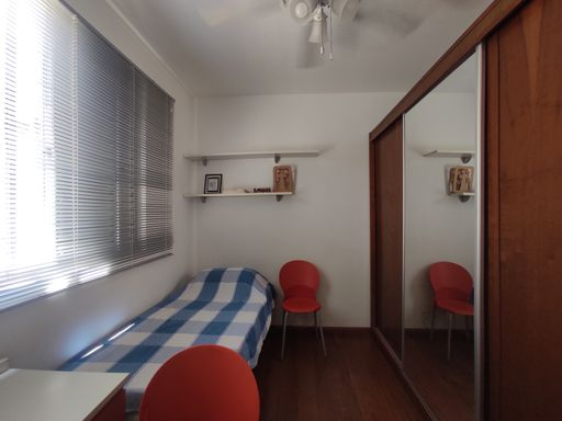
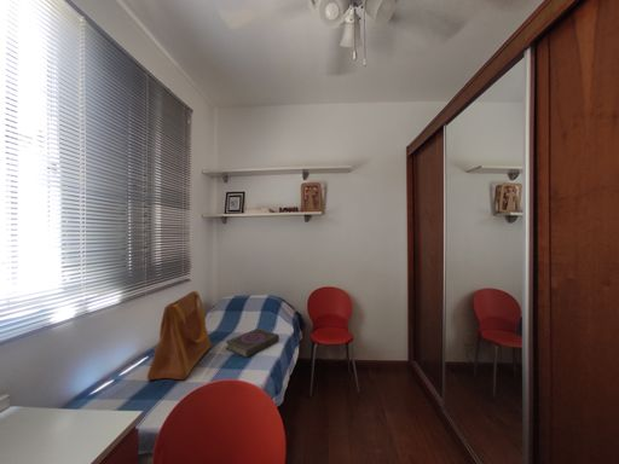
+ book [225,327,280,359]
+ tote bag [146,290,213,382]
